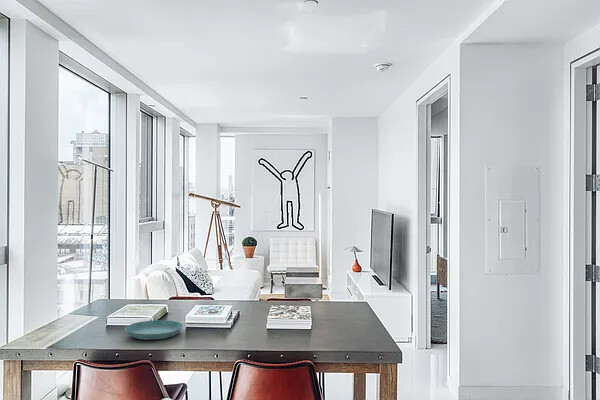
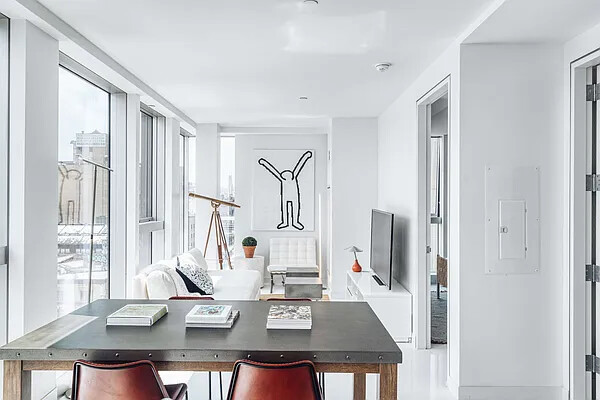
- saucer [124,319,184,341]
